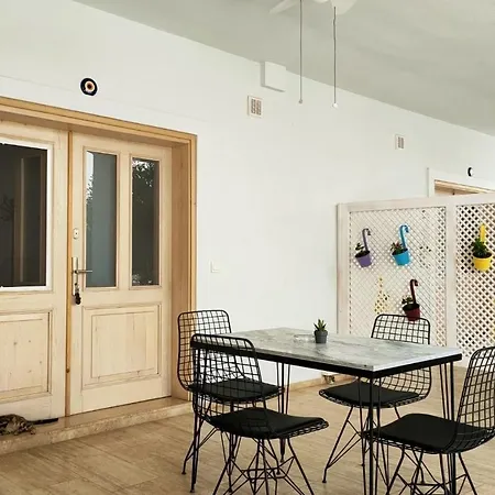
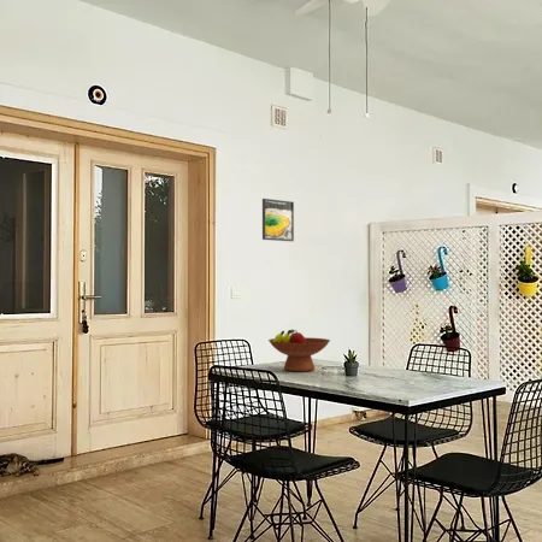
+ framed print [261,198,295,243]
+ fruit bowl [267,329,331,372]
